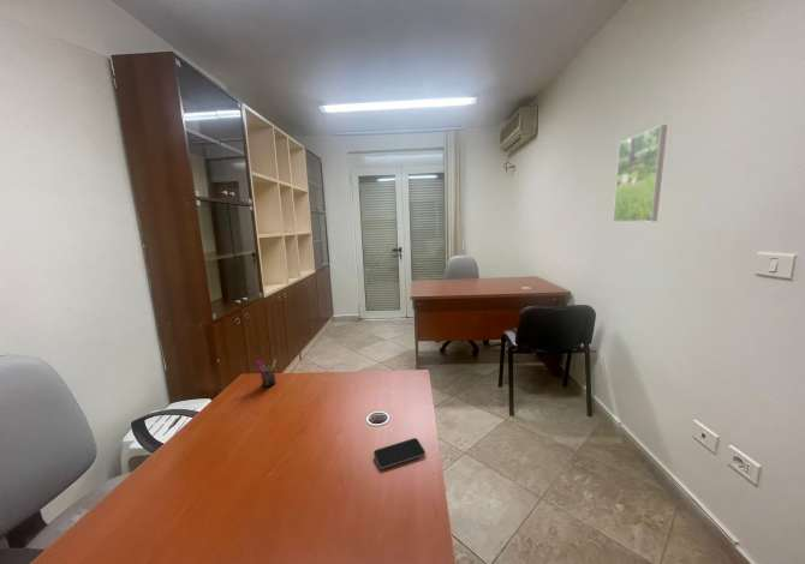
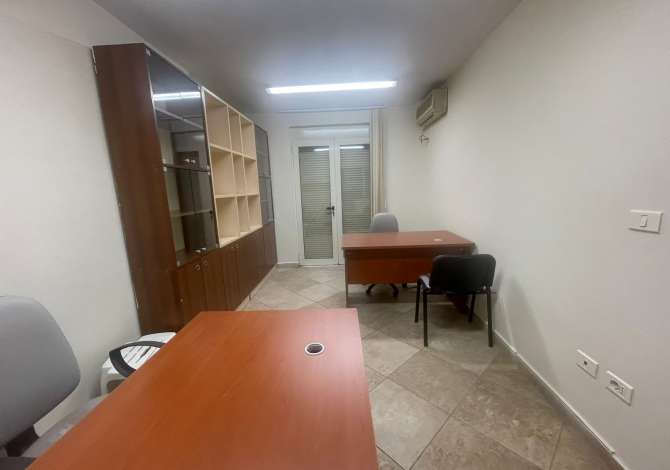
- pen holder [255,358,278,388]
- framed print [612,124,668,223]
- smartphone [372,437,427,470]
